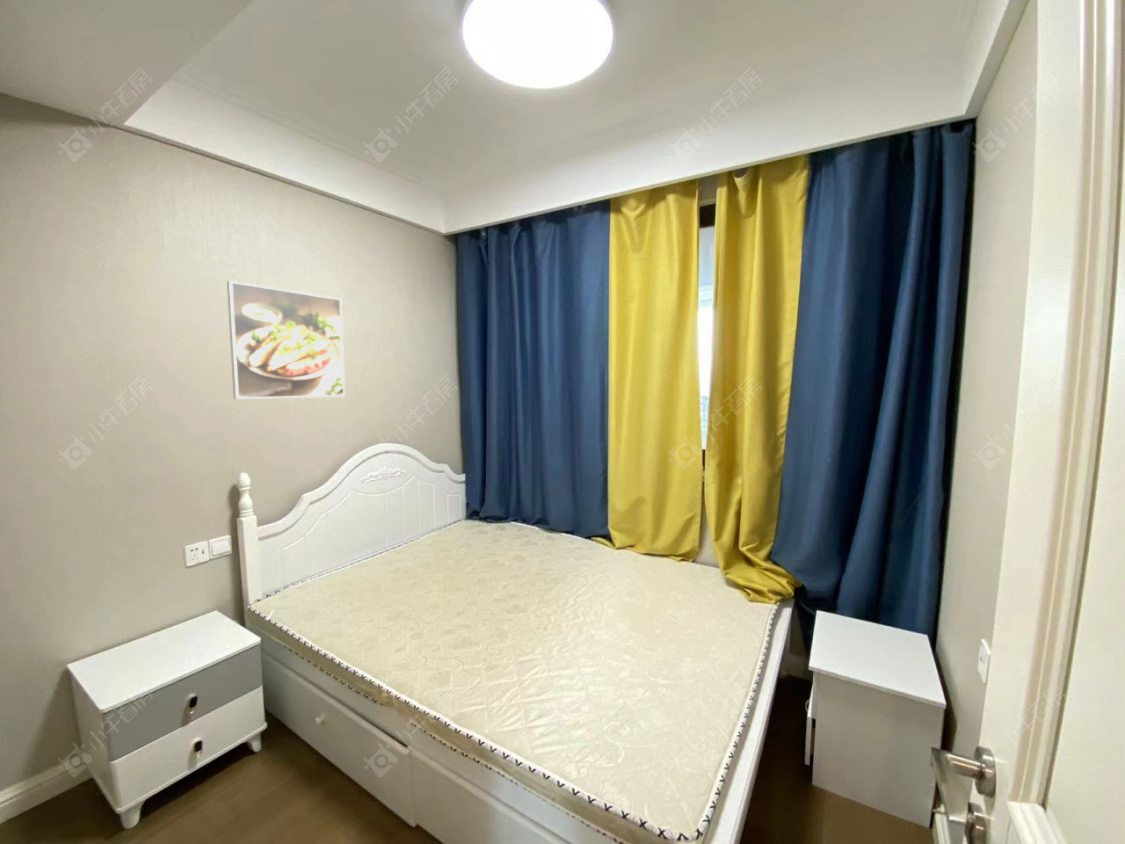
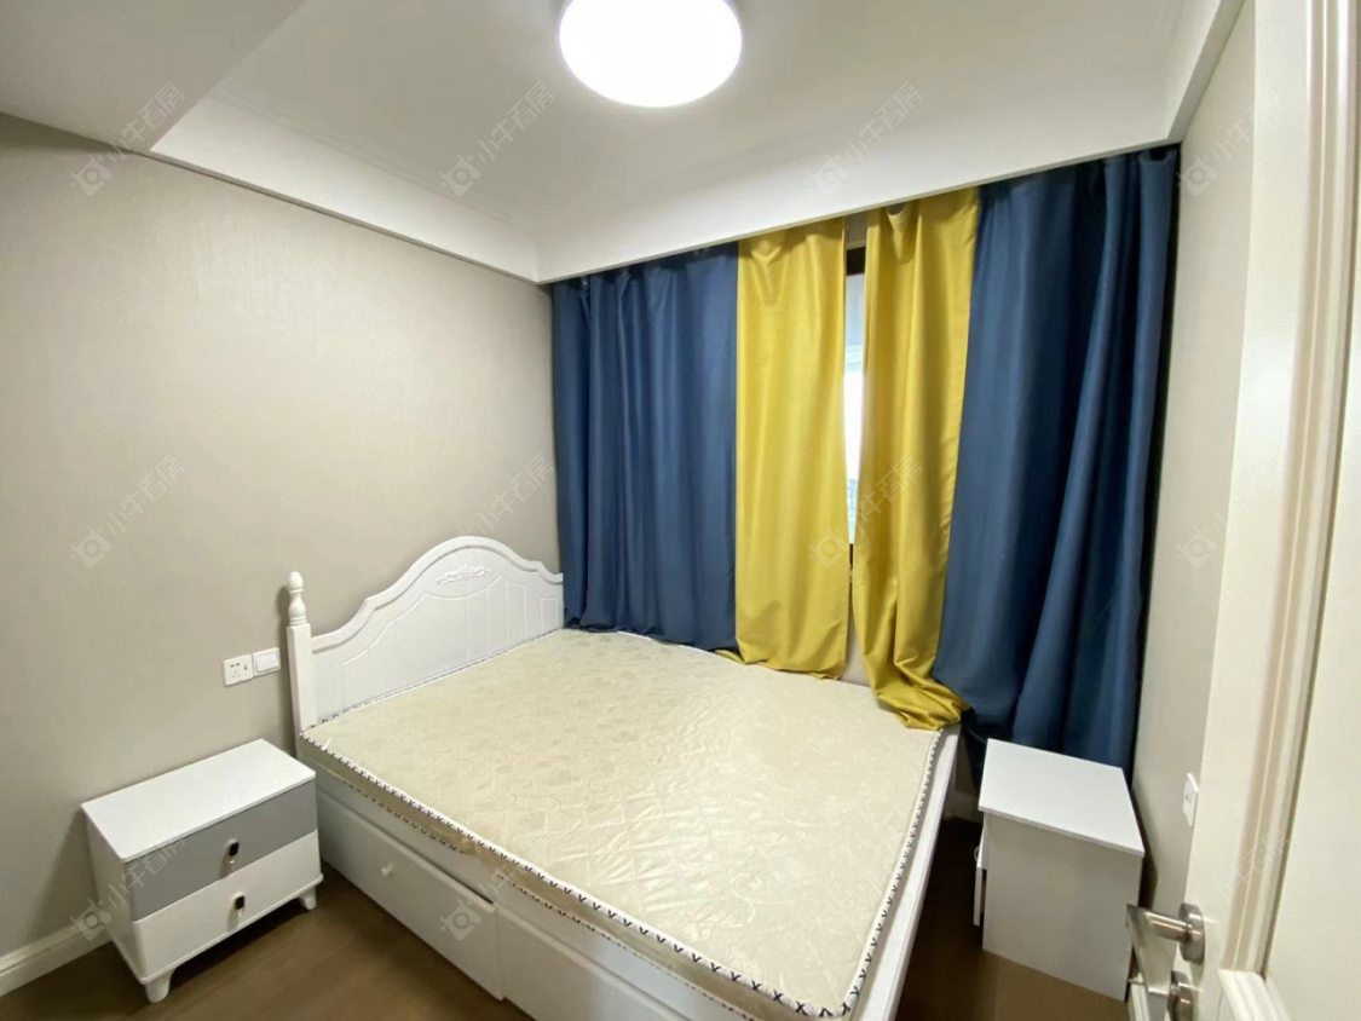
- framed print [226,280,346,400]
